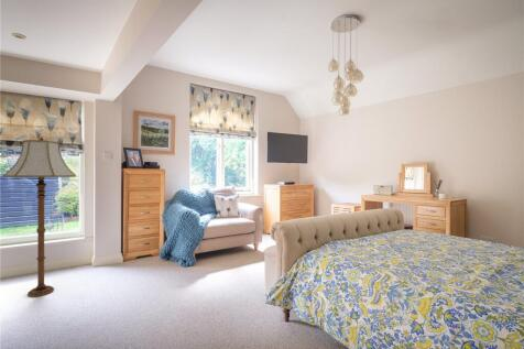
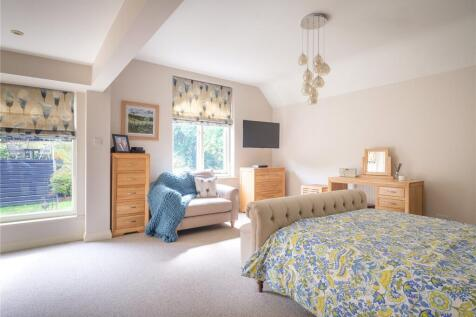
- floor lamp [2,135,77,297]
